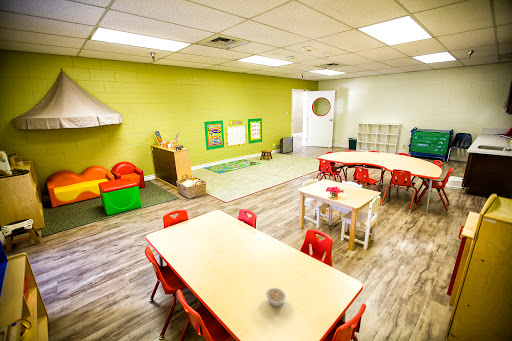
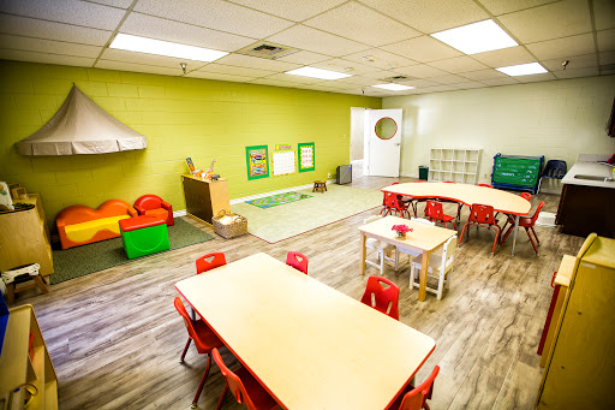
- legume [265,287,287,307]
